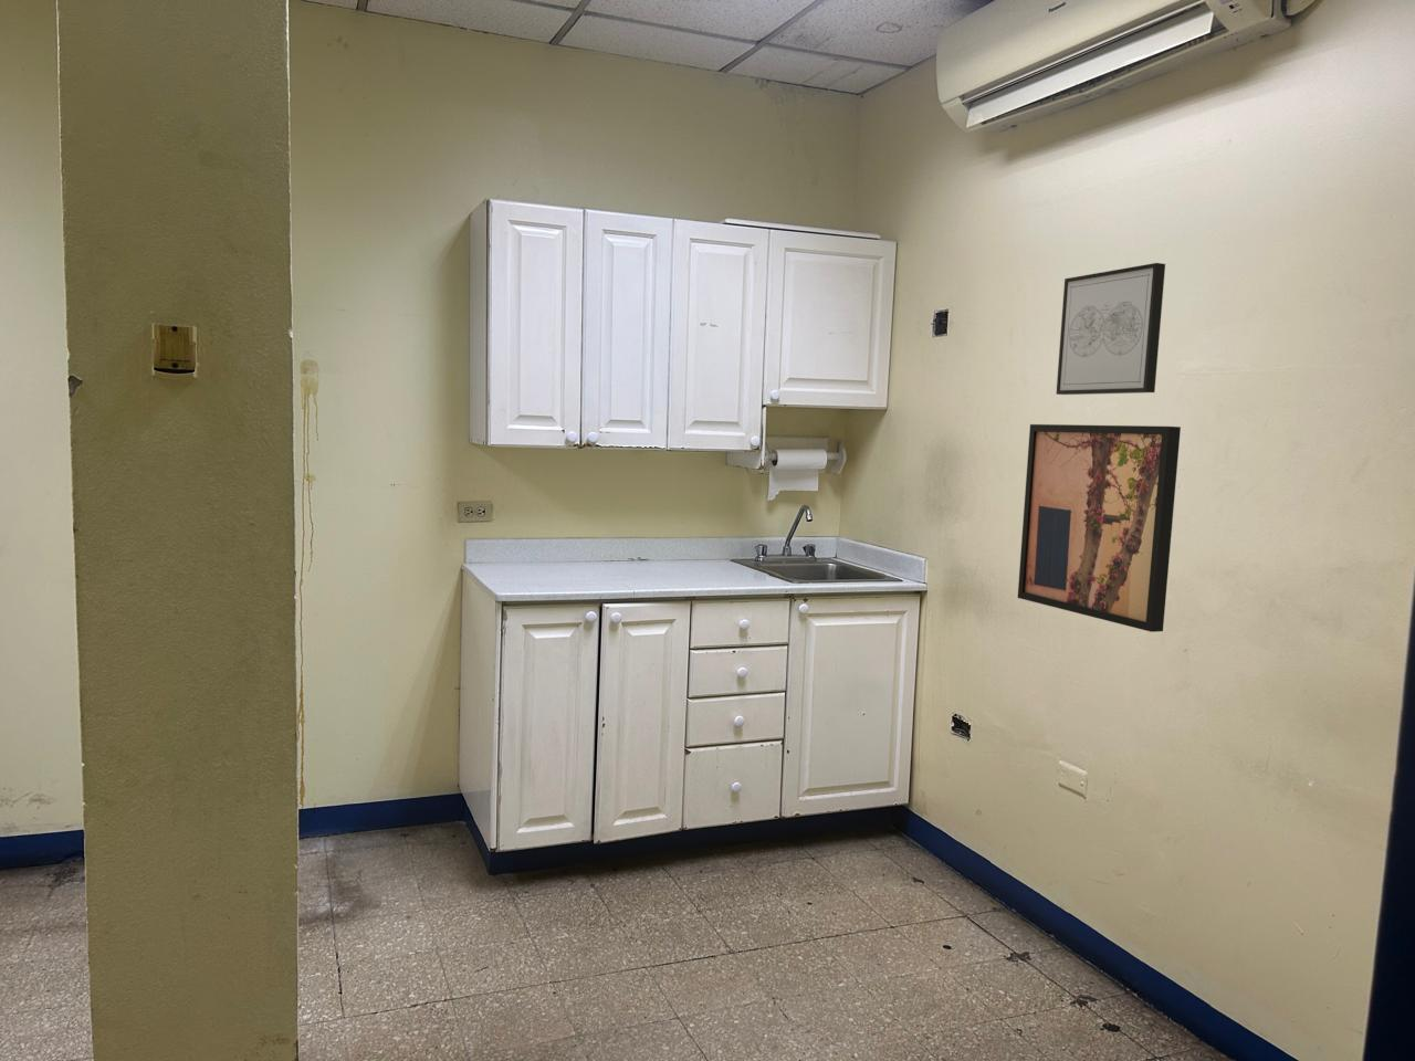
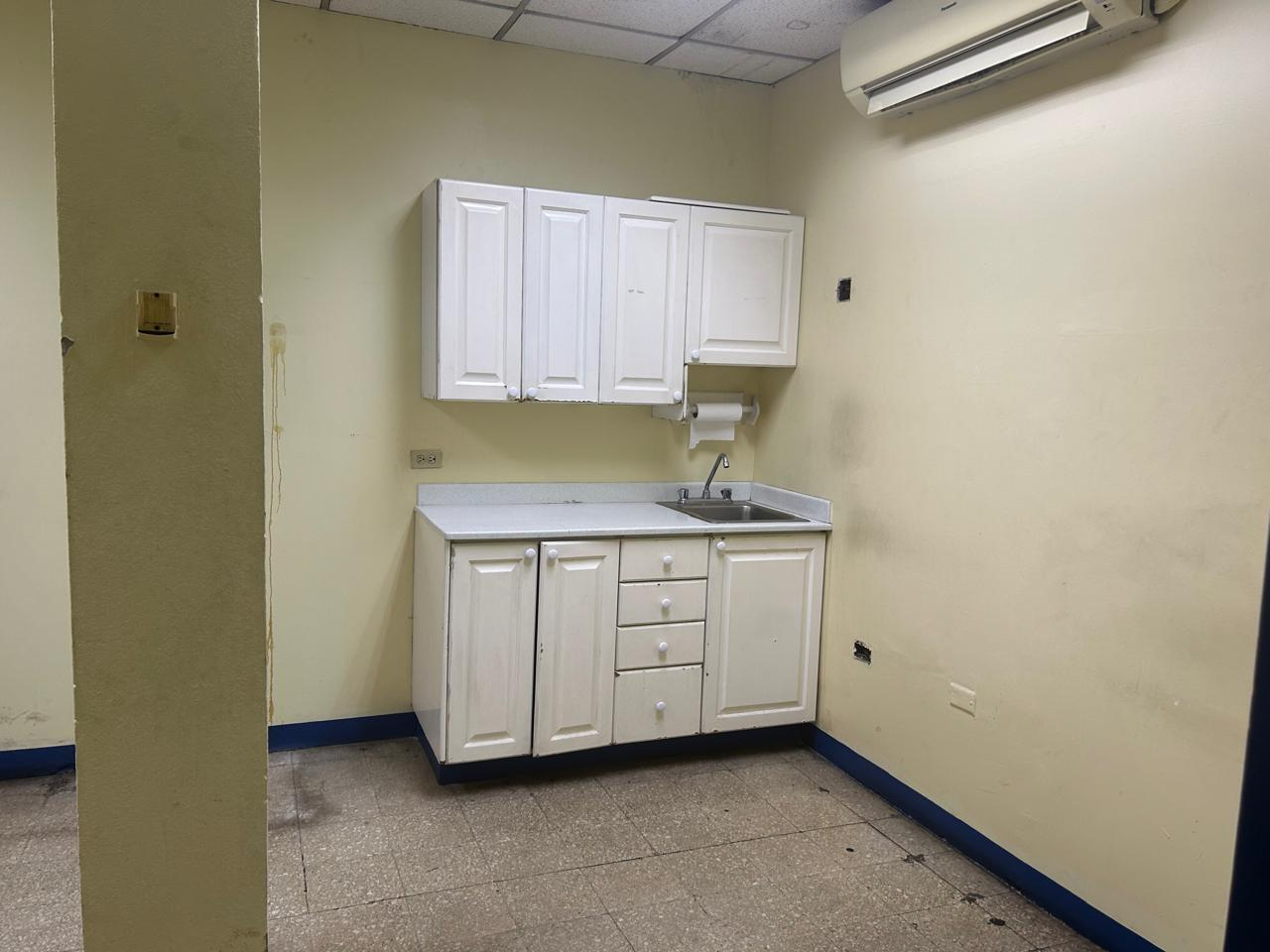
- wall art [1017,424,1182,633]
- wall art [1055,262,1167,396]
